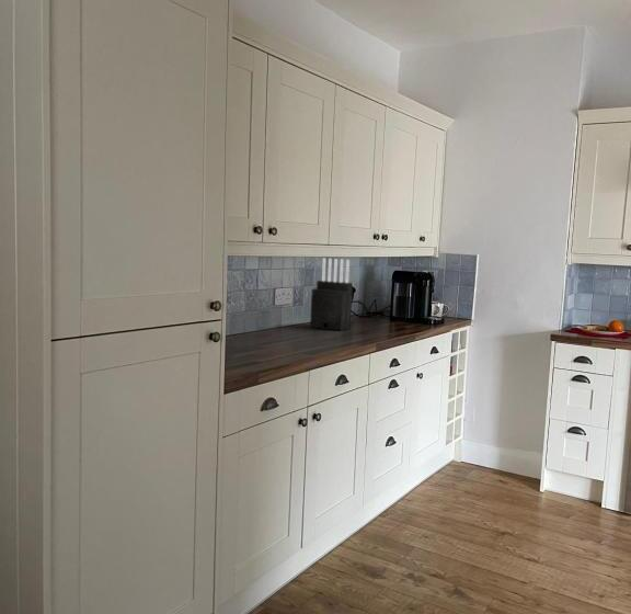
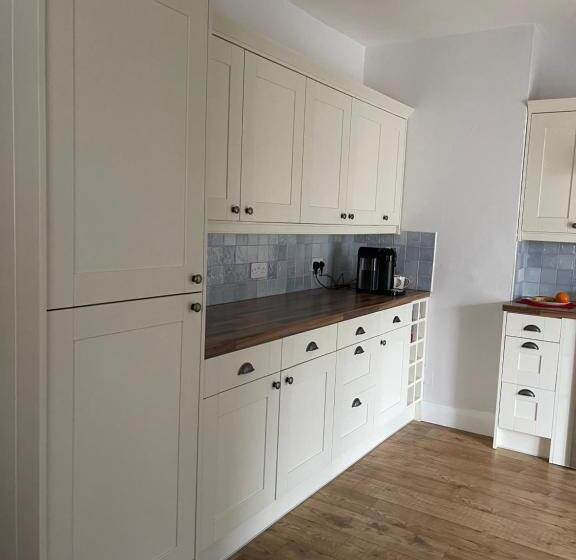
- knife block [309,257,354,331]
